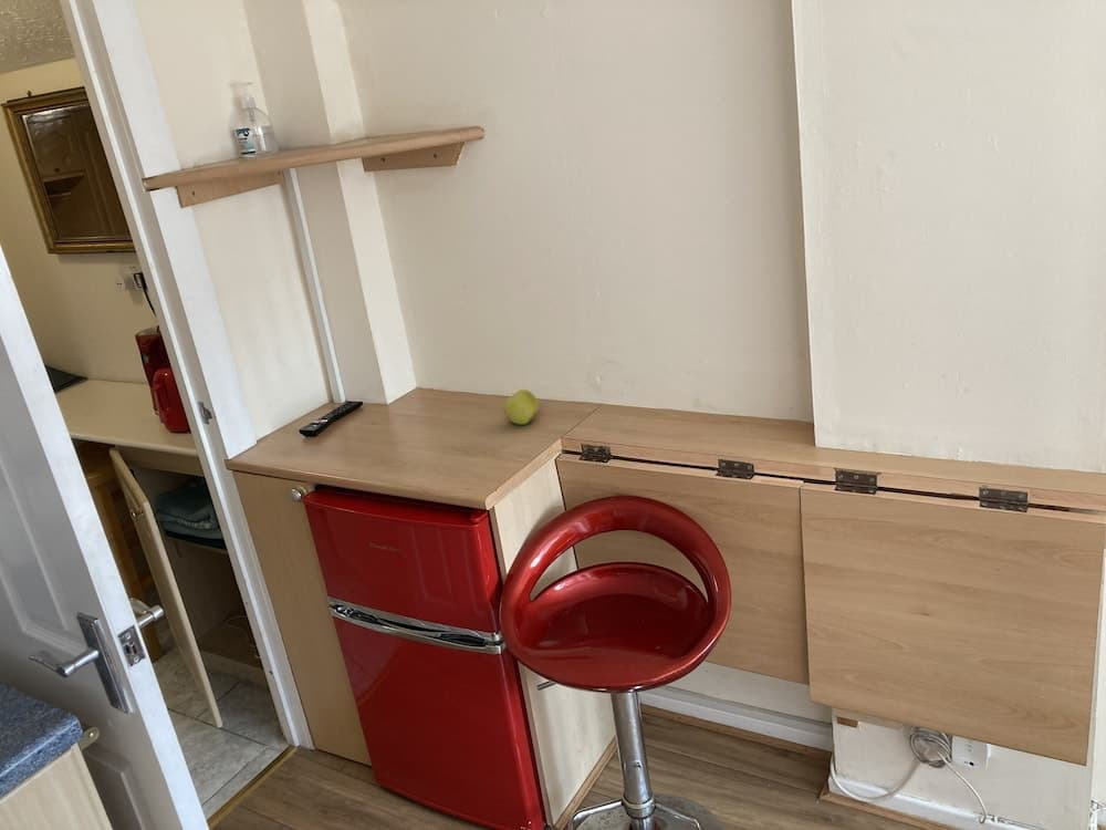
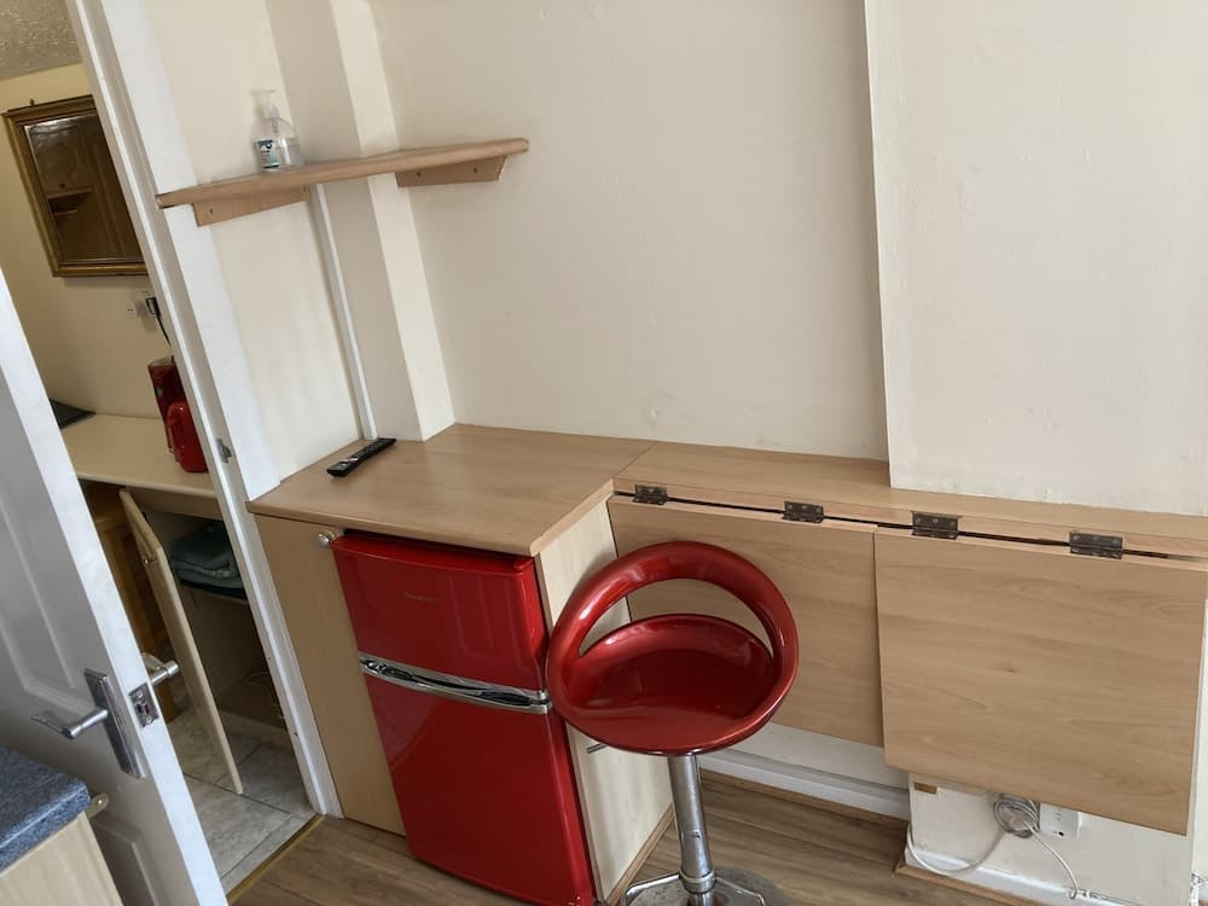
- apple [502,388,540,426]
